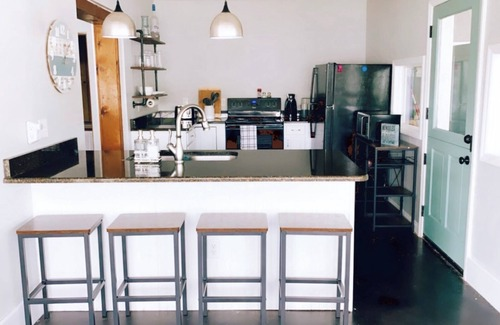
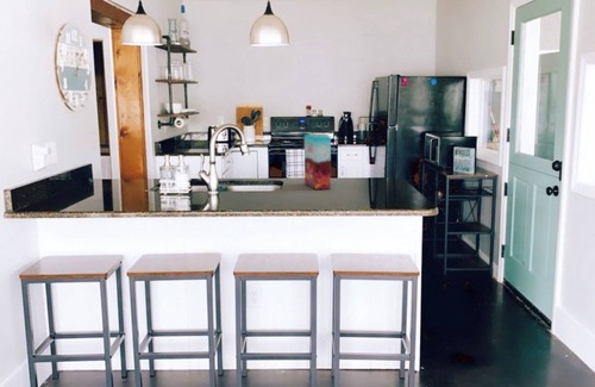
+ cereal box [303,133,332,191]
